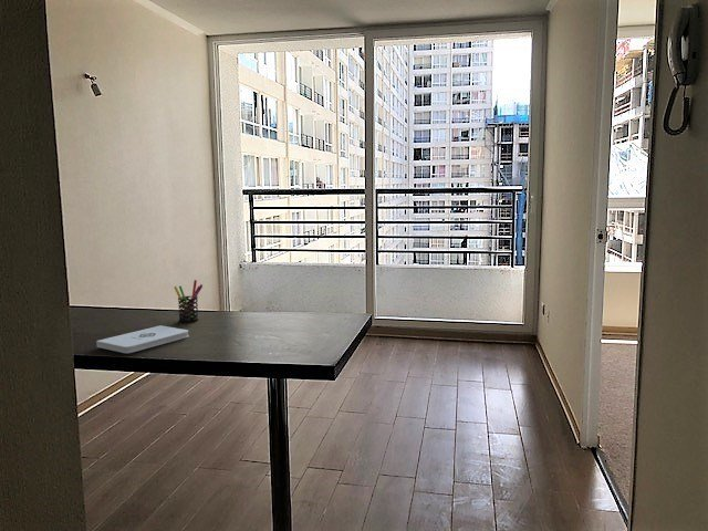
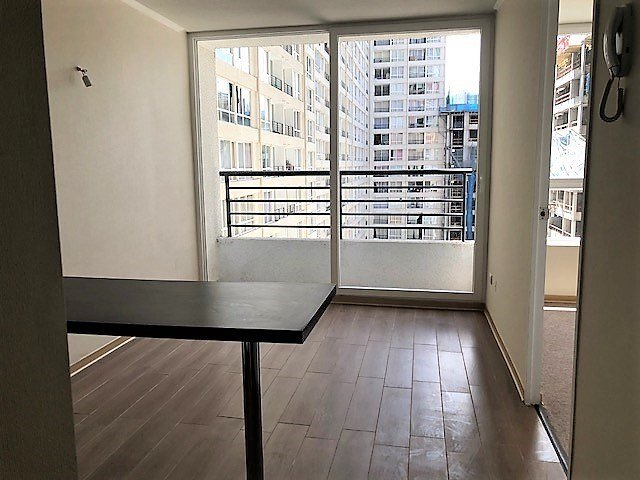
- pen holder [174,279,204,323]
- notepad [95,324,190,354]
